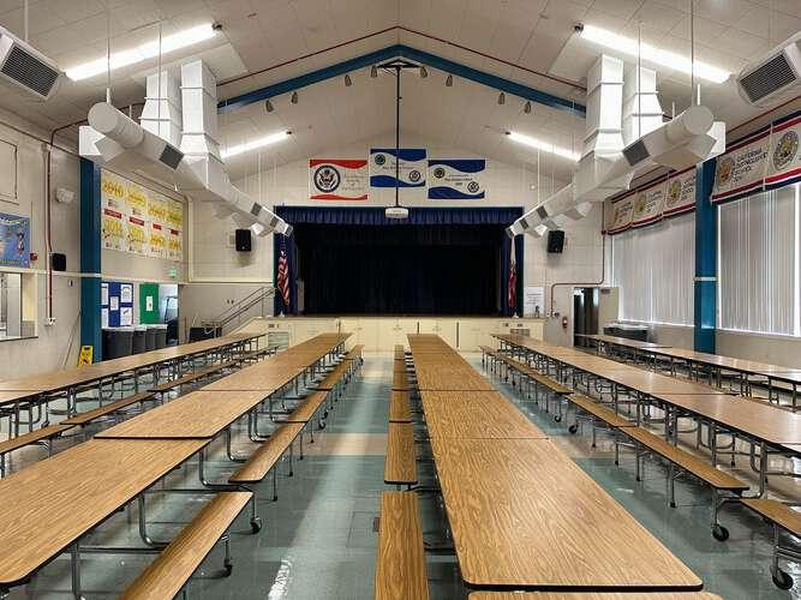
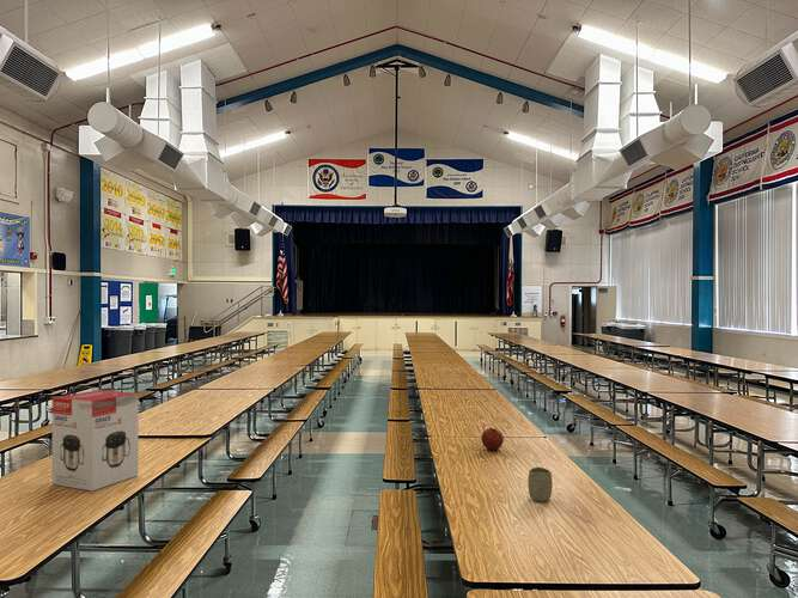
+ lunch box [51,389,140,492]
+ apple [480,427,505,451]
+ cup [526,466,554,504]
